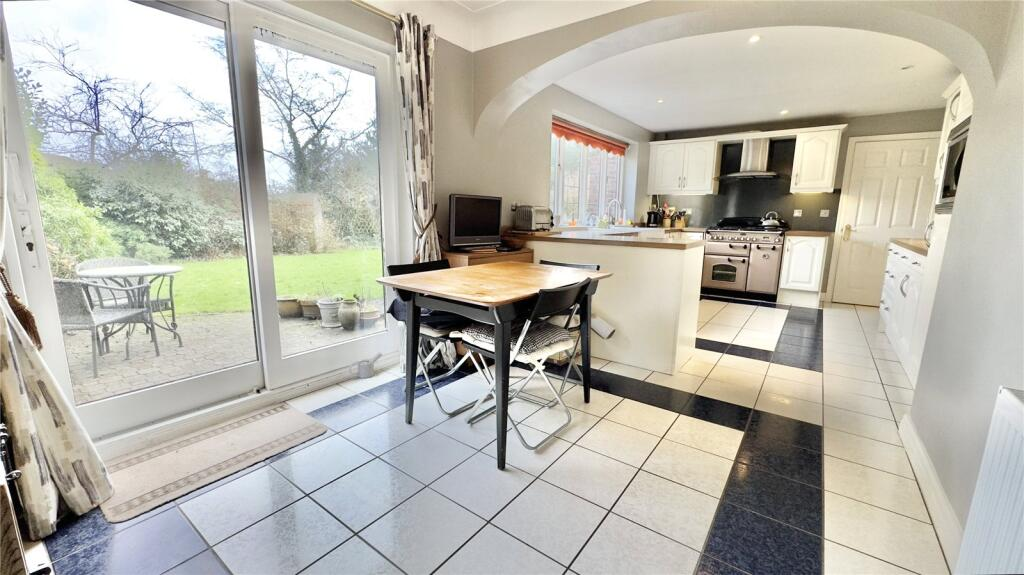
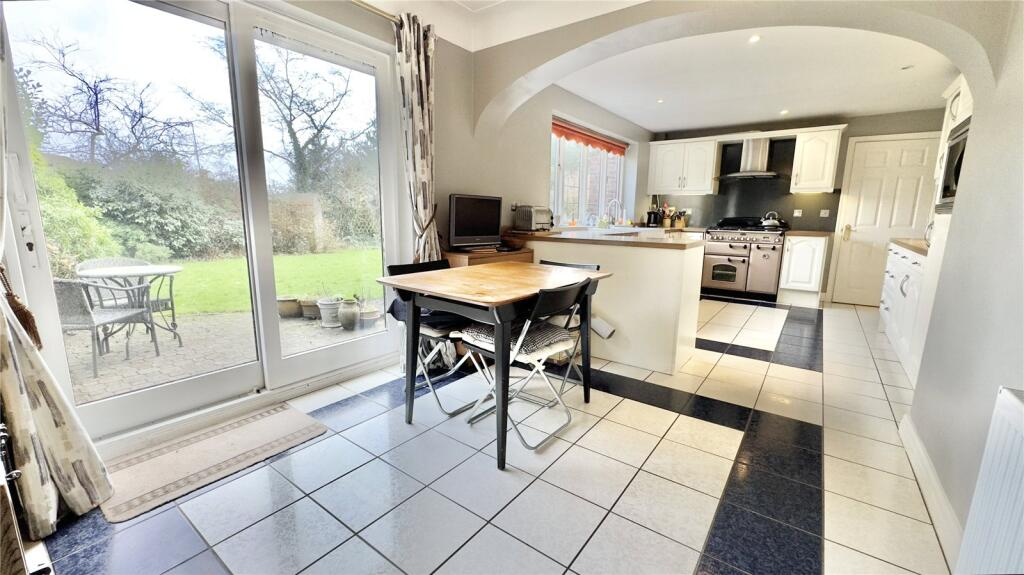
- watering can [348,351,383,379]
